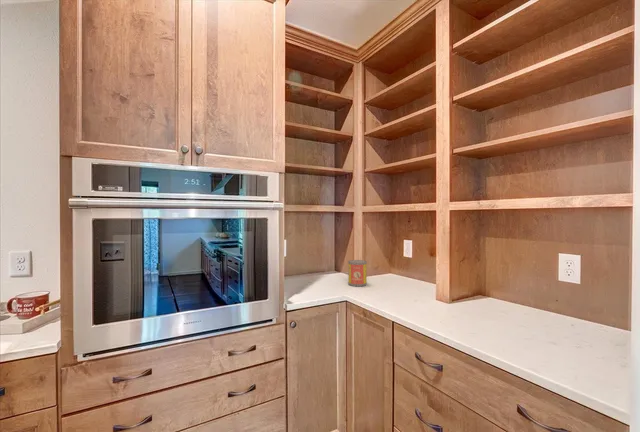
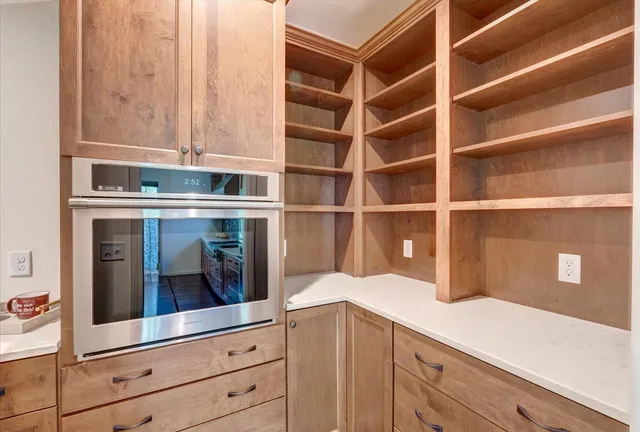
- canister [347,259,368,287]
